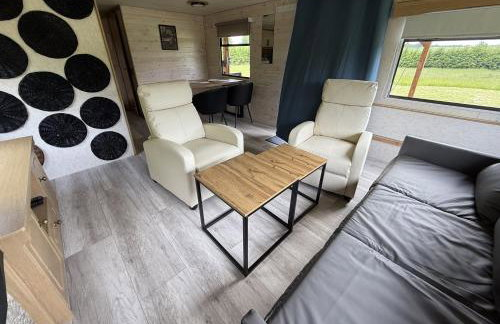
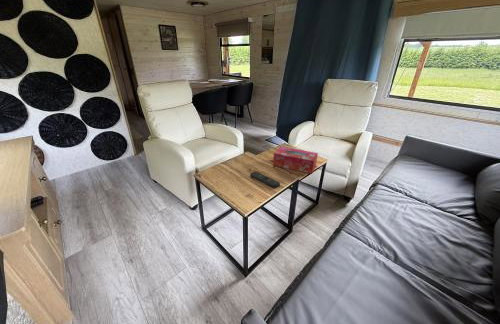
+ tissue box [272,146,319,175]
+ remote control [249,171,281,189]
